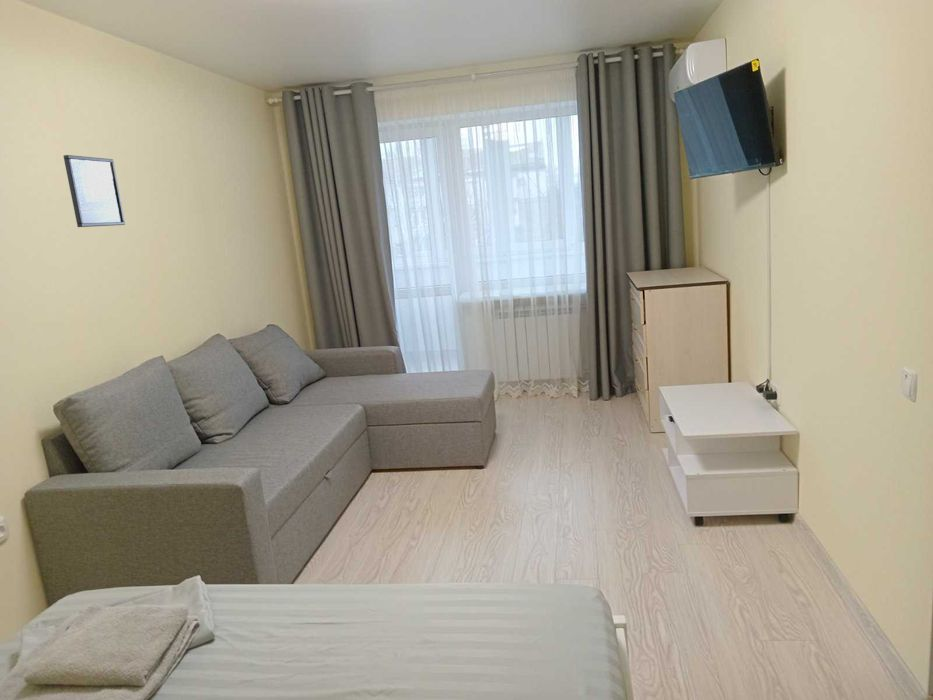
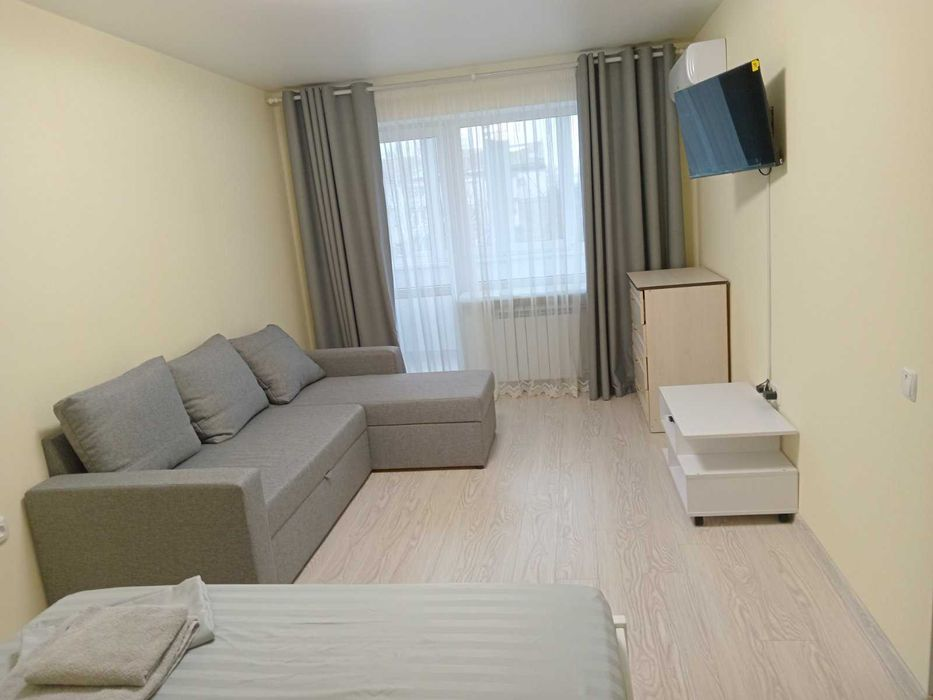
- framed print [63,154,126,228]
